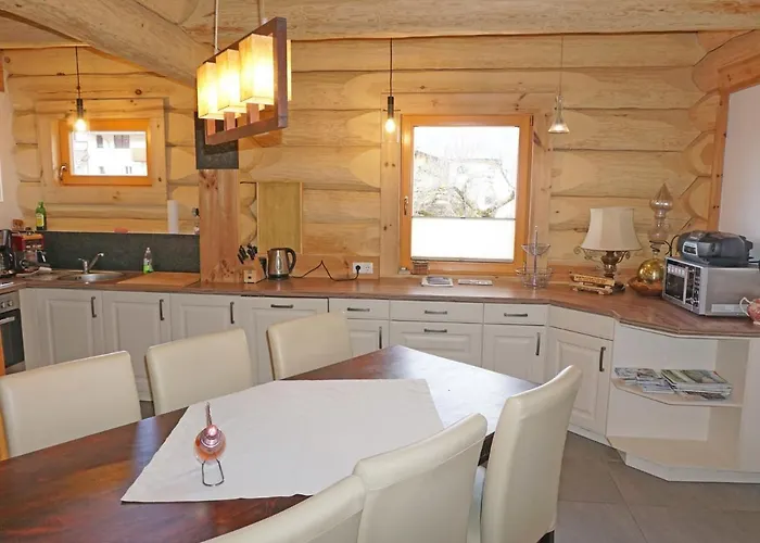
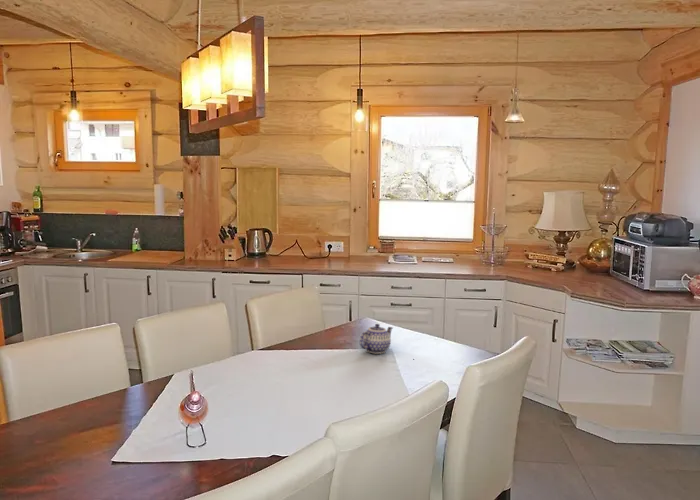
+ teapot [359,323,394,355]
